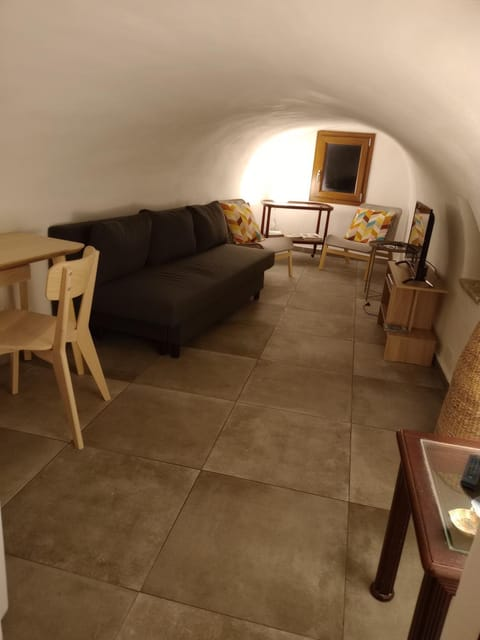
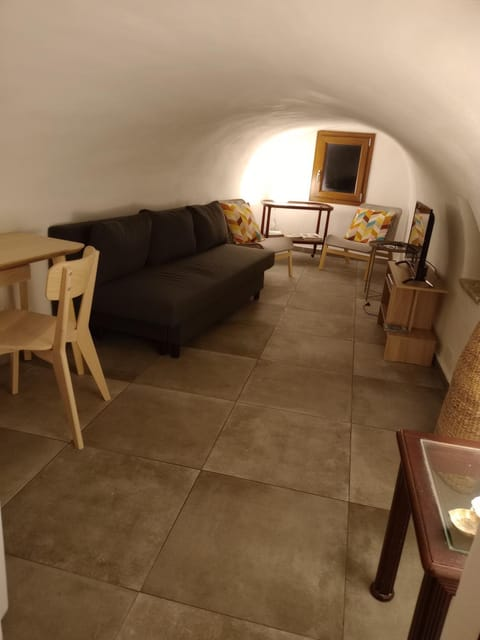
- remote control [458,453,480,491]
